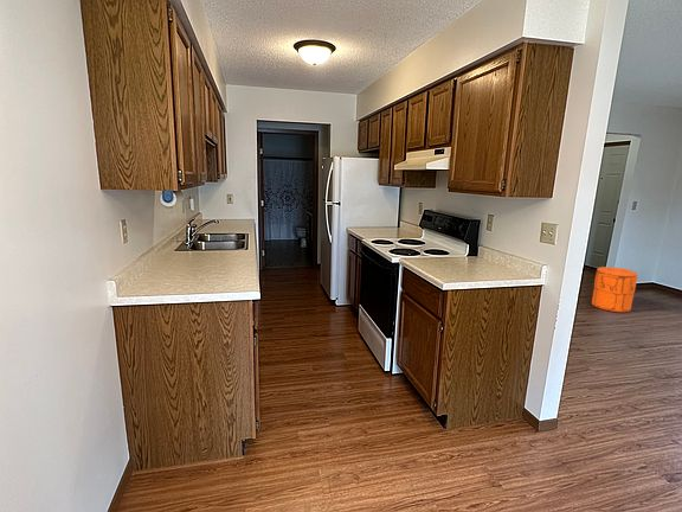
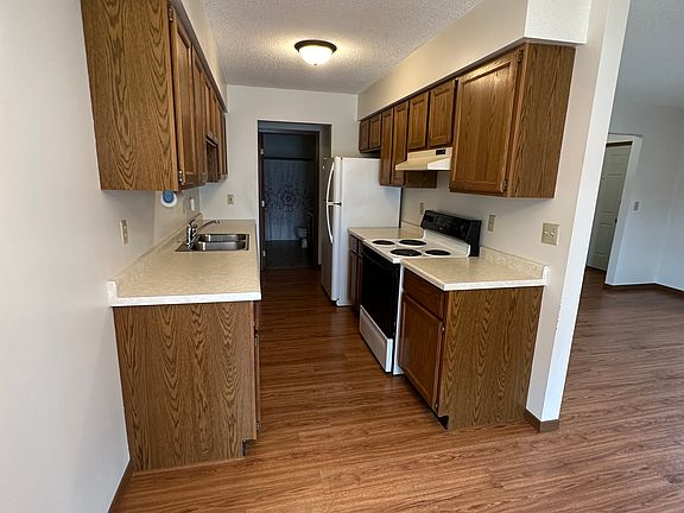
- trash can [591,265,638,313]
